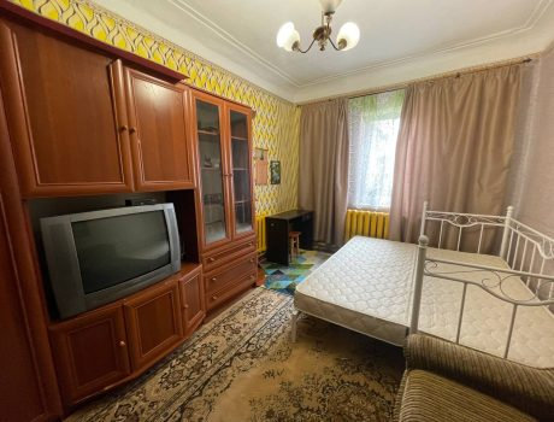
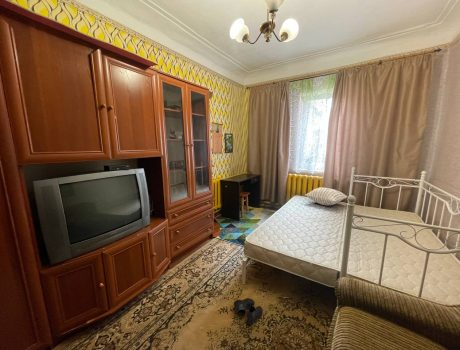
+ boots [233,297,264,326]
+ pillow [304,187,349,207]
